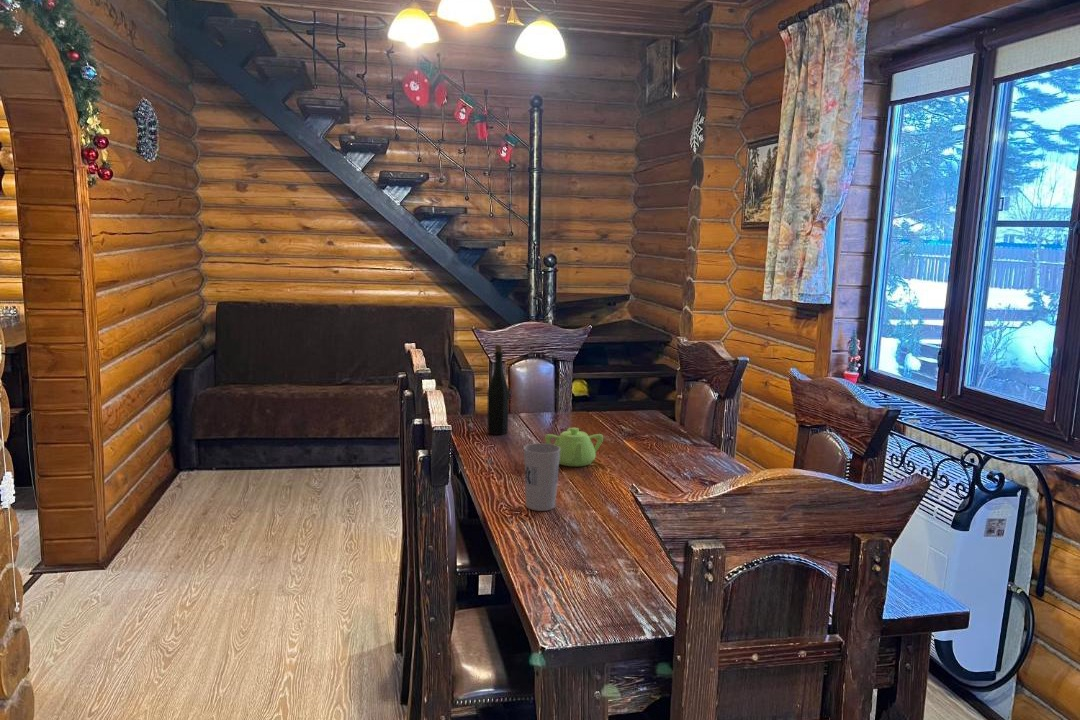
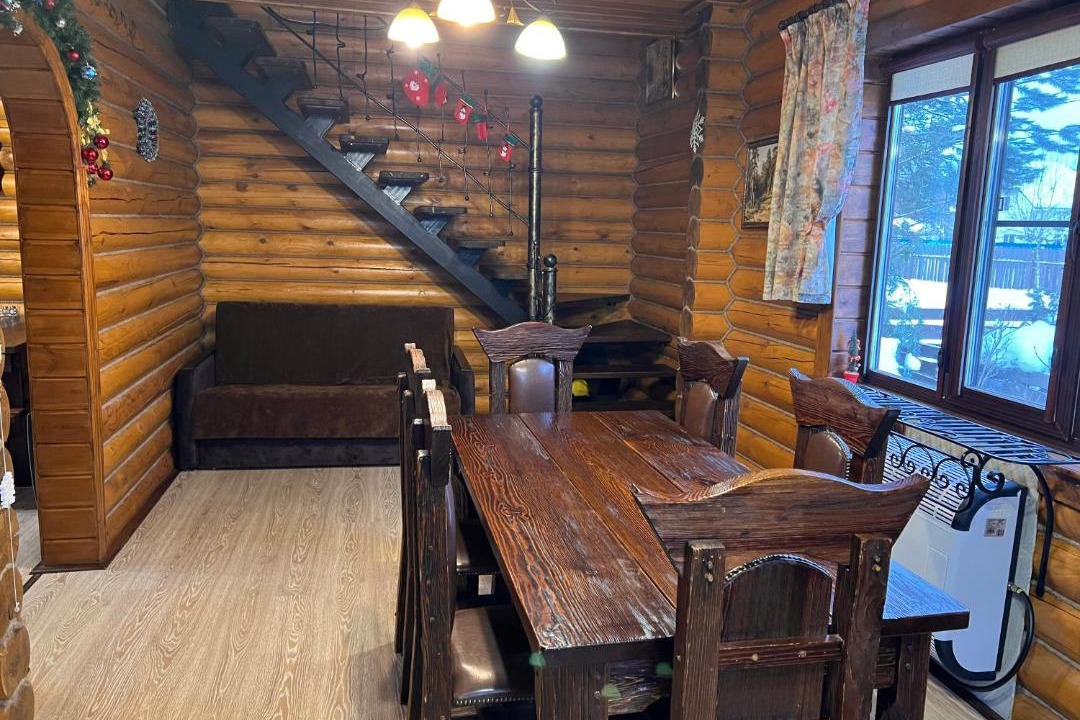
- bottle [487,344,510,435]
- teapot [544,427,604,467]
- cup [523,442,560,512]
